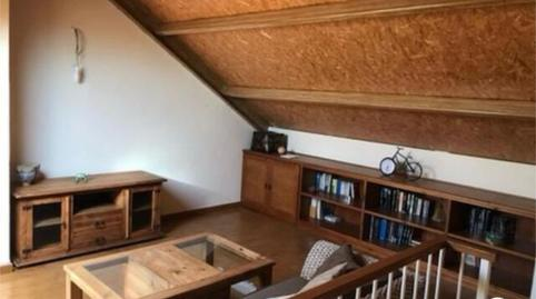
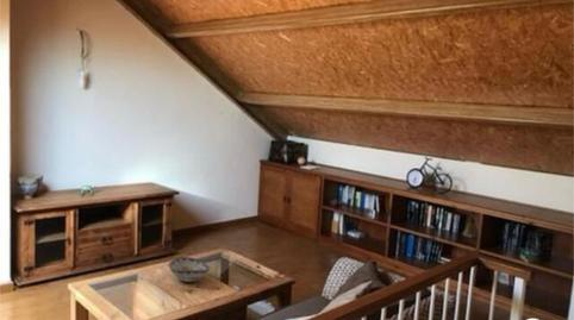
+ decorative bowl [168,256,211,283]
